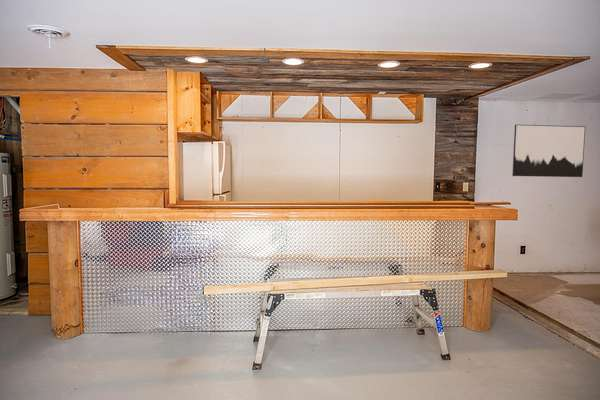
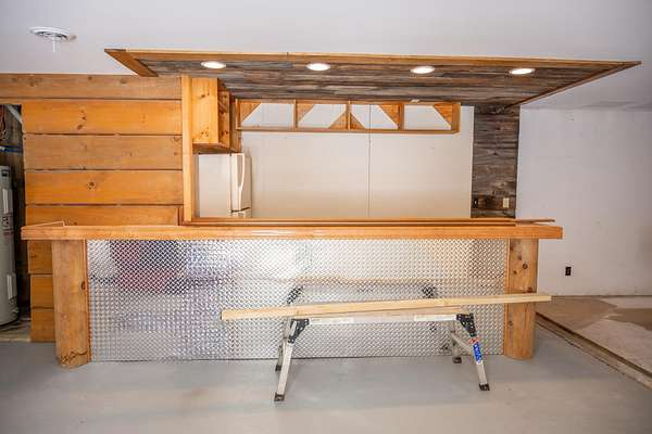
- wall art [511,124,586,178]
